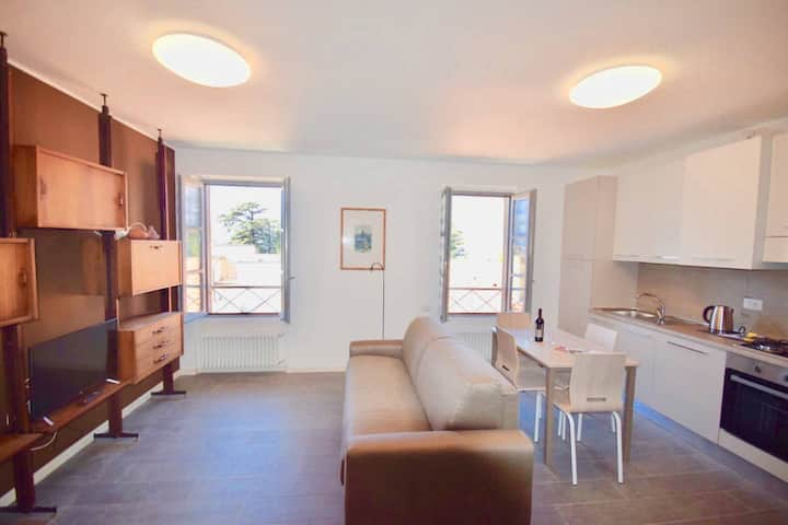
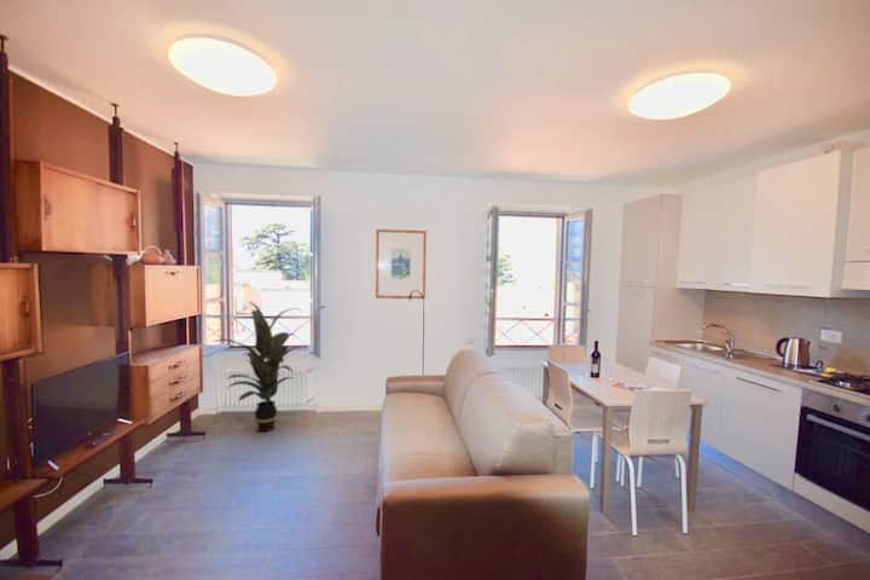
+ indoor plant [211,301,303,433]
